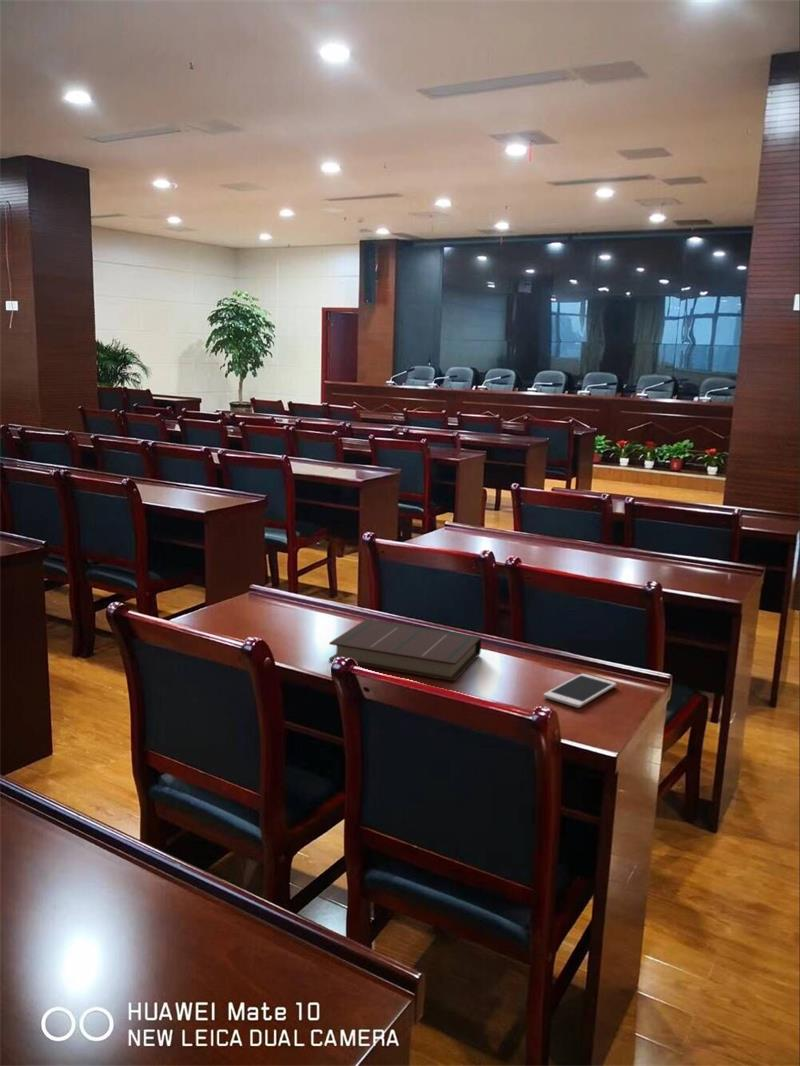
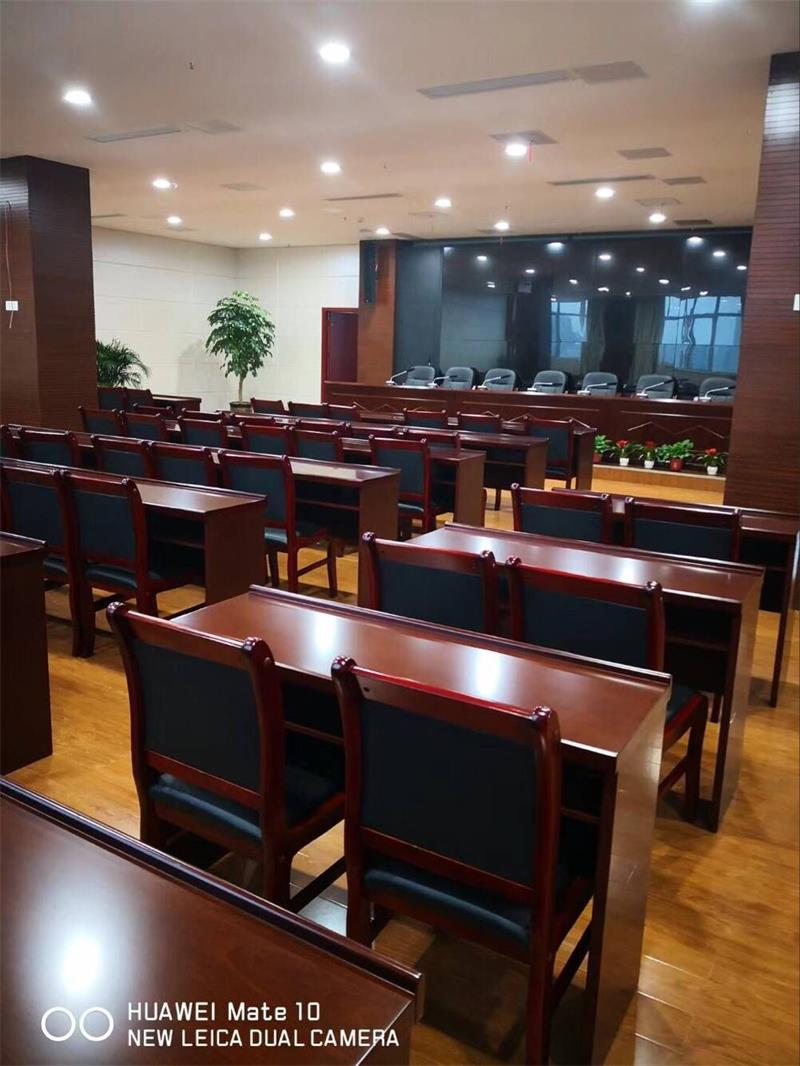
- cell phone [543,673,617,709]
- book [328,619,482,682]
